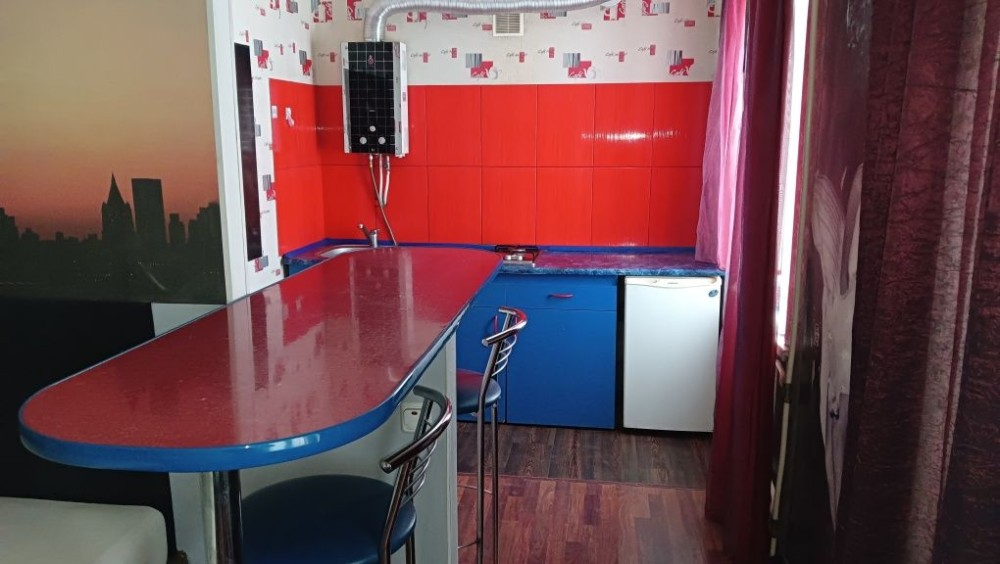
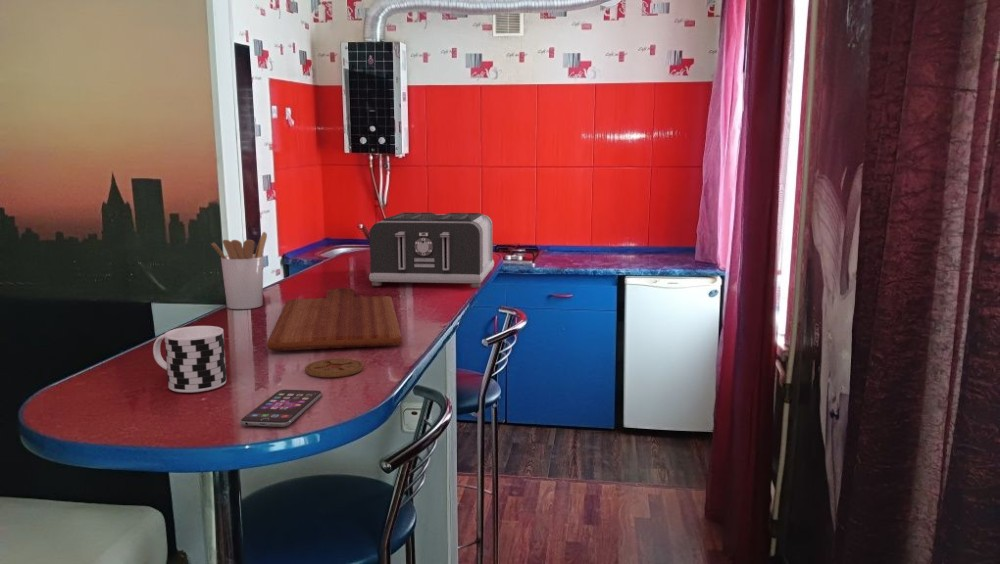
+ coaster [304,357,364,378]
+ cutting board [266,287,403,352]
+ utensil holder [210,231,268,310]
+ cup [152,325,227,394]
+ smartphone [239,389,323,428]
+ toaster [368,212,495,289]
